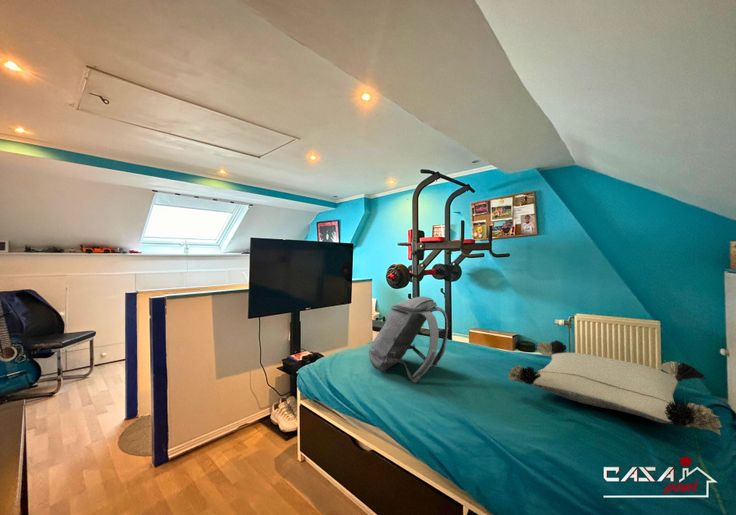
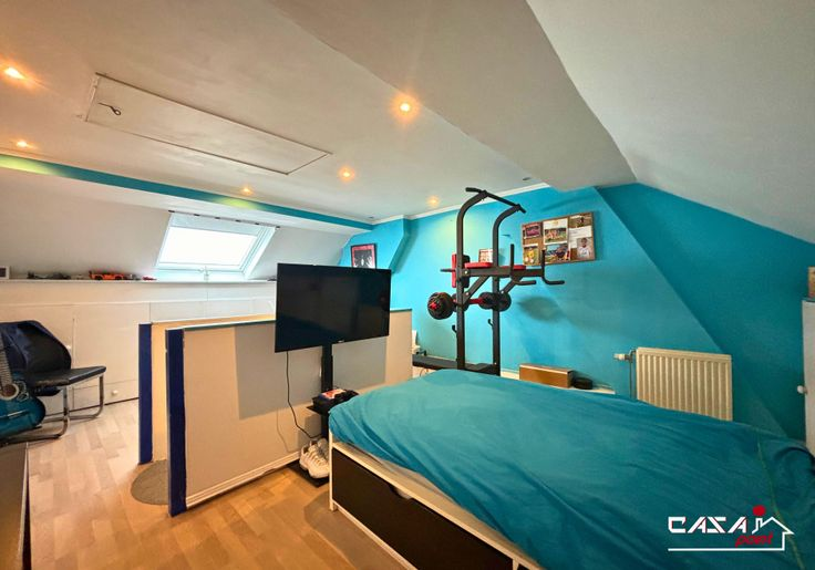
- backpack [368,296,449,384]
- pillow [507,339,723,436]
